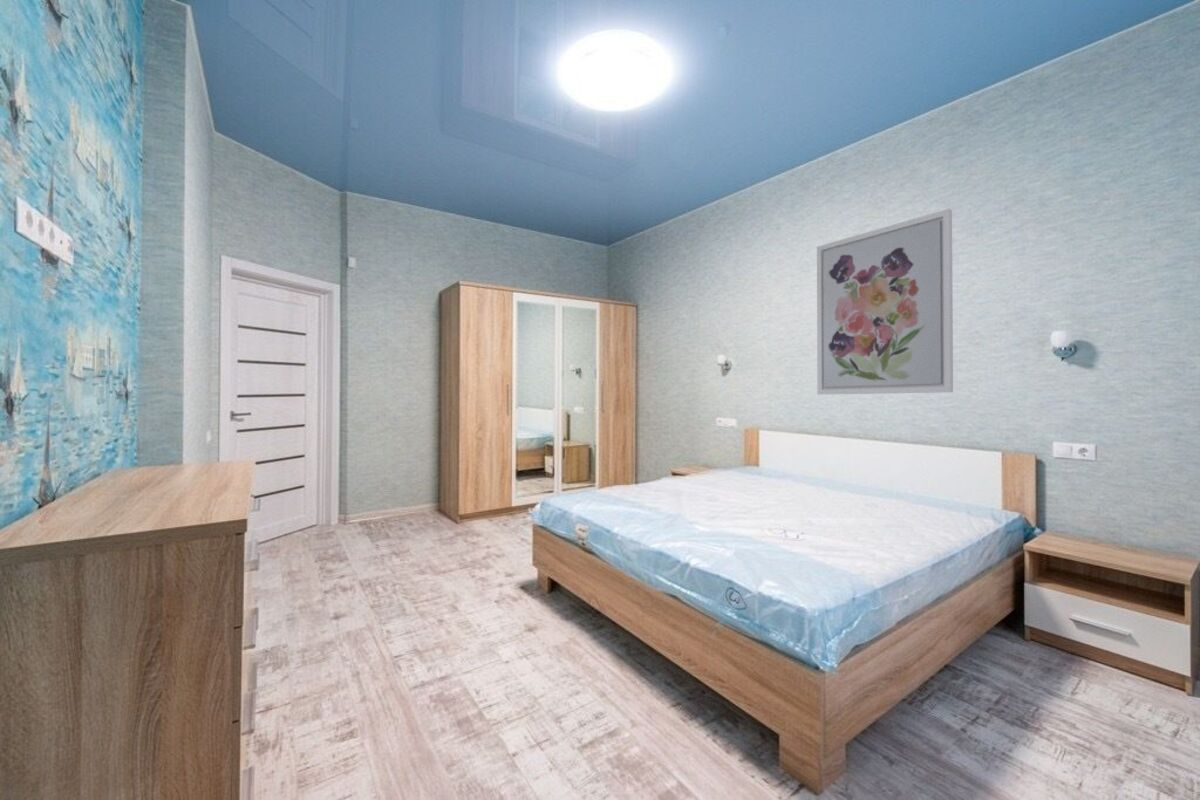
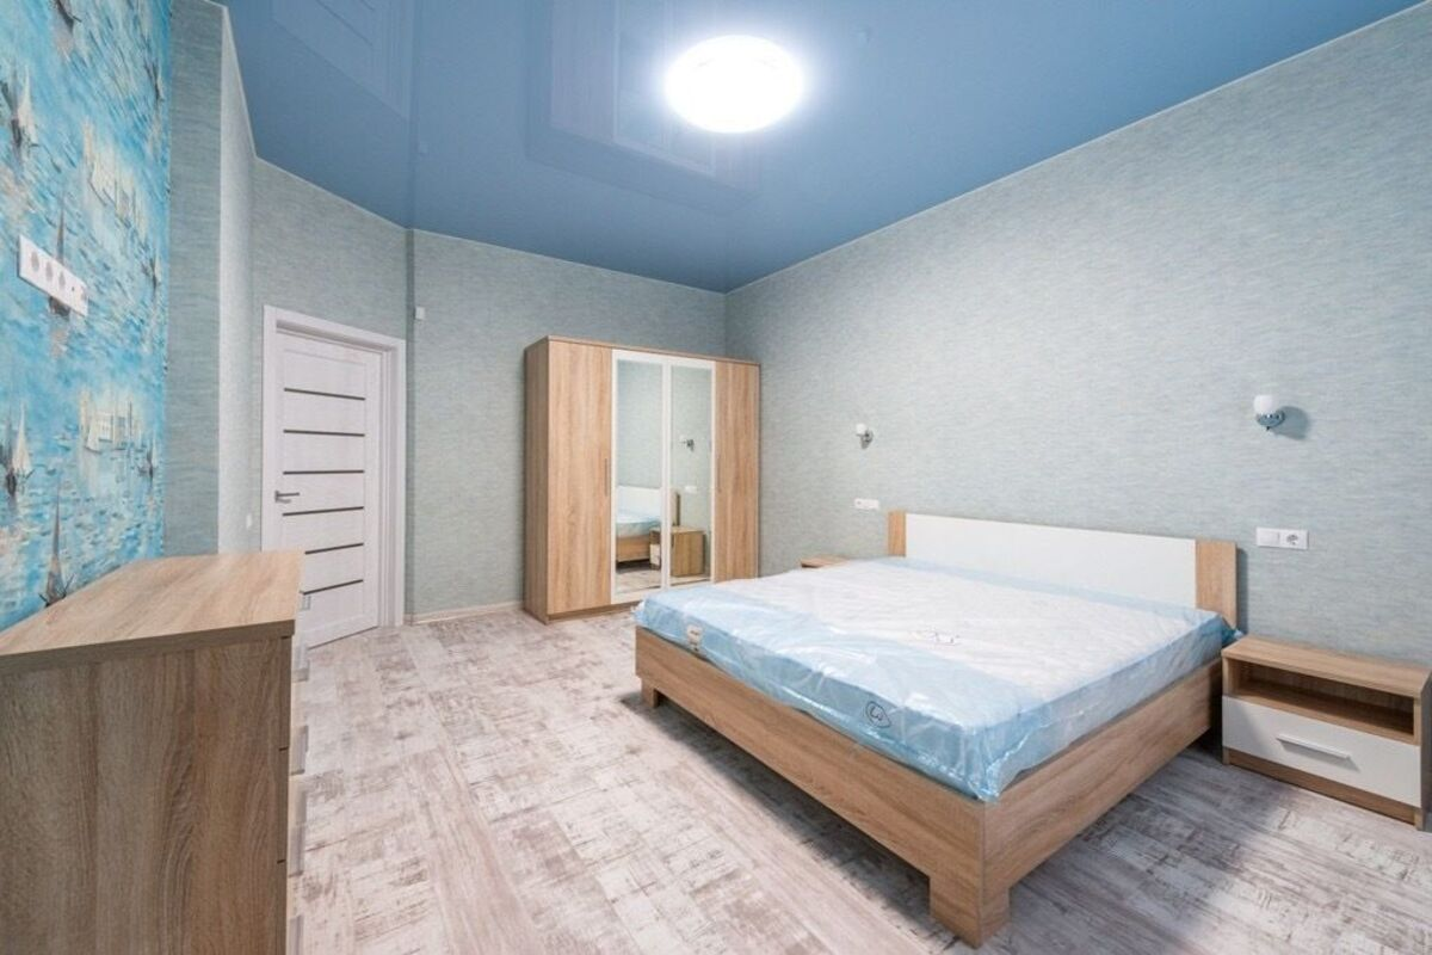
- wall art [816,208,954,396]
